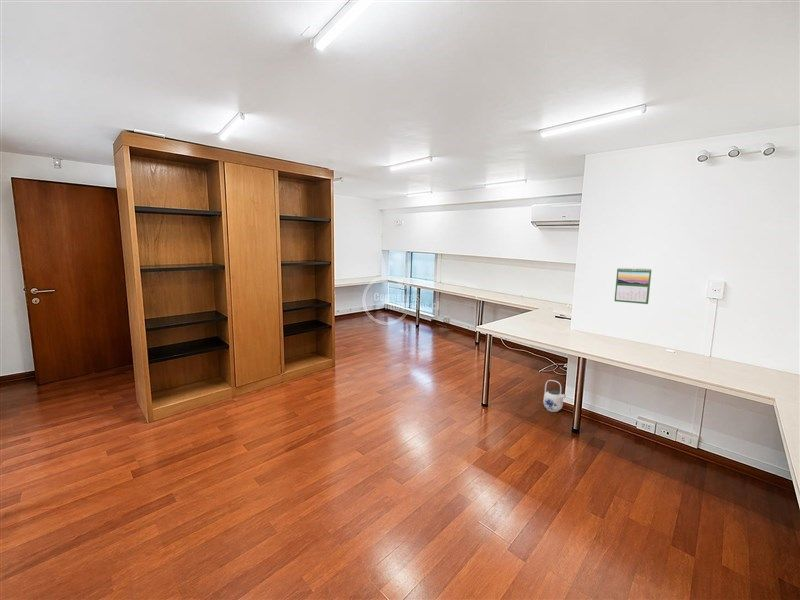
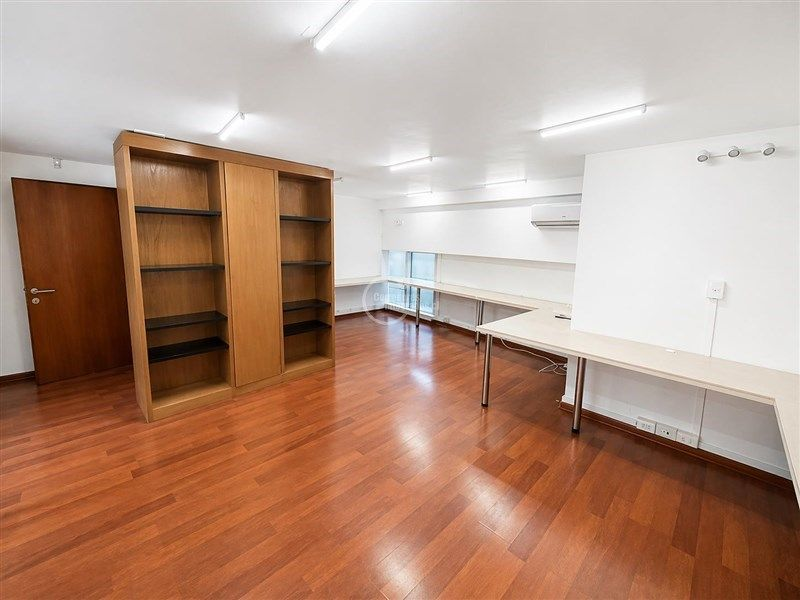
- calendar [614,267,652,305]
- teapot [542,379,567,413]
